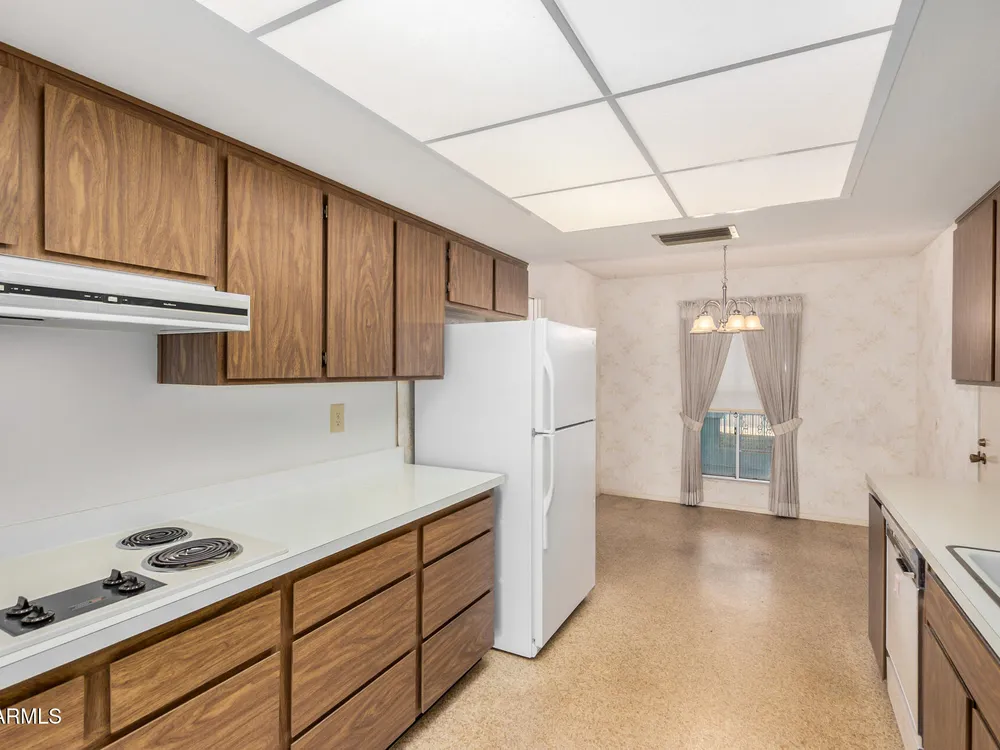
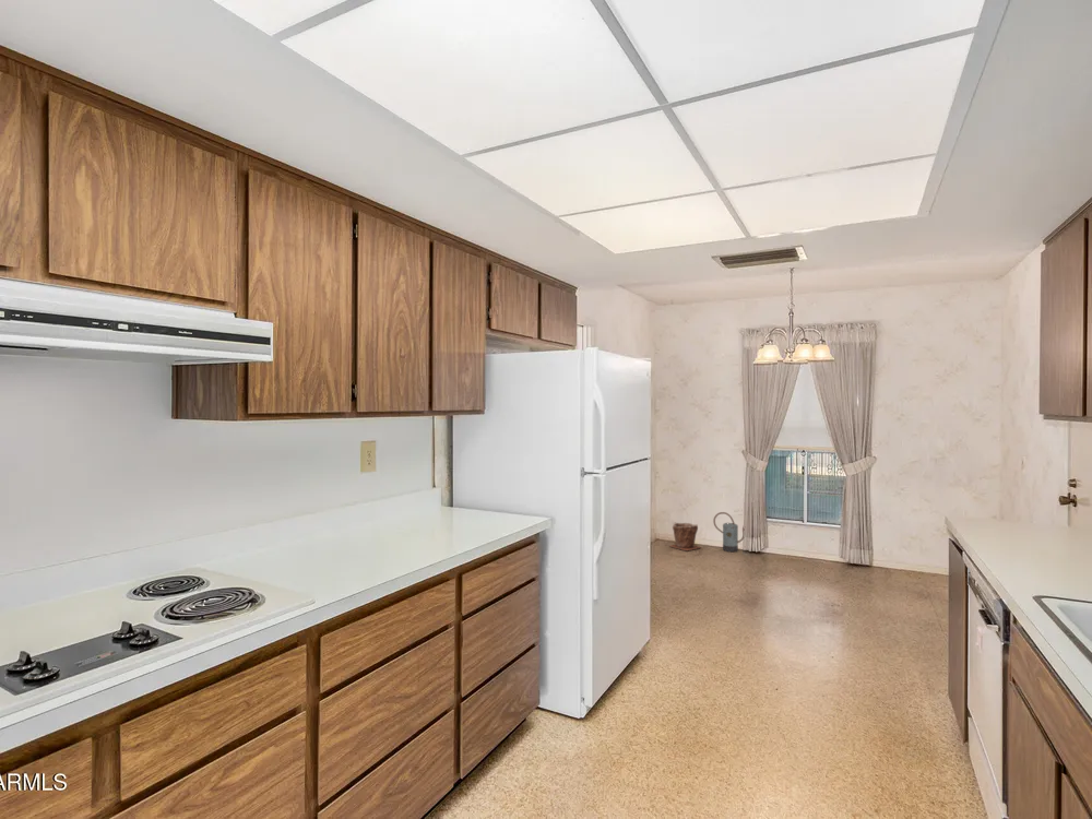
+ plant pot [668,522,702,551]
+ watering can [712,511,745,553]
